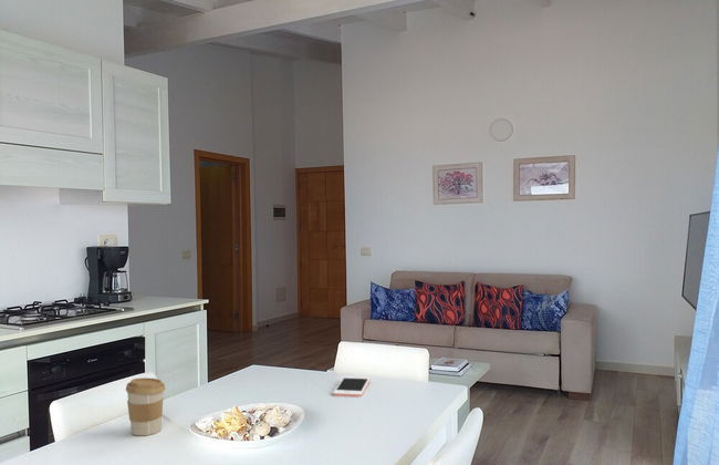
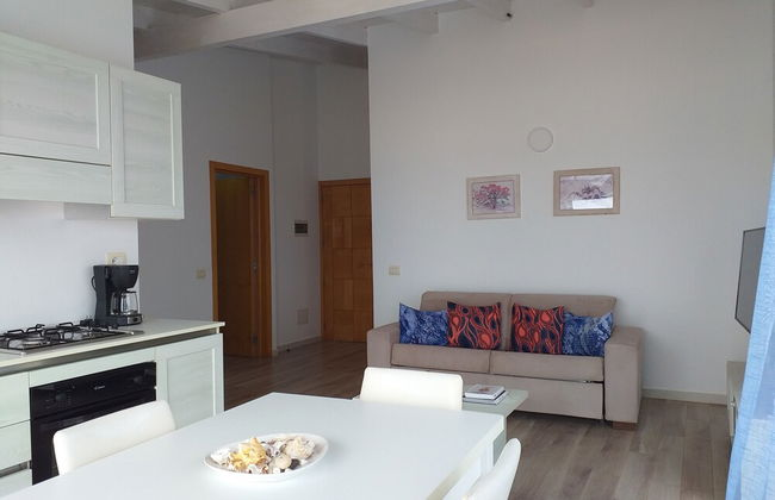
- cell phone [332,375,372,397]
- coffee cup [125,376,166,437]
